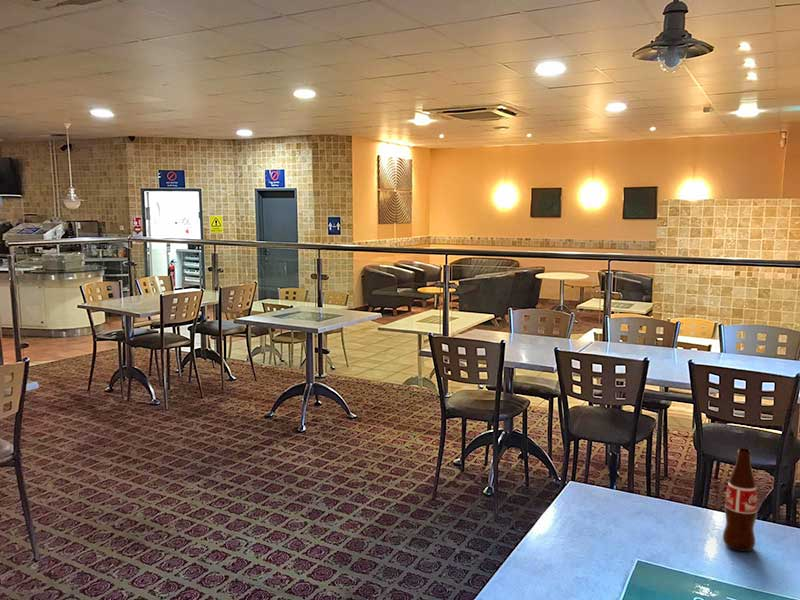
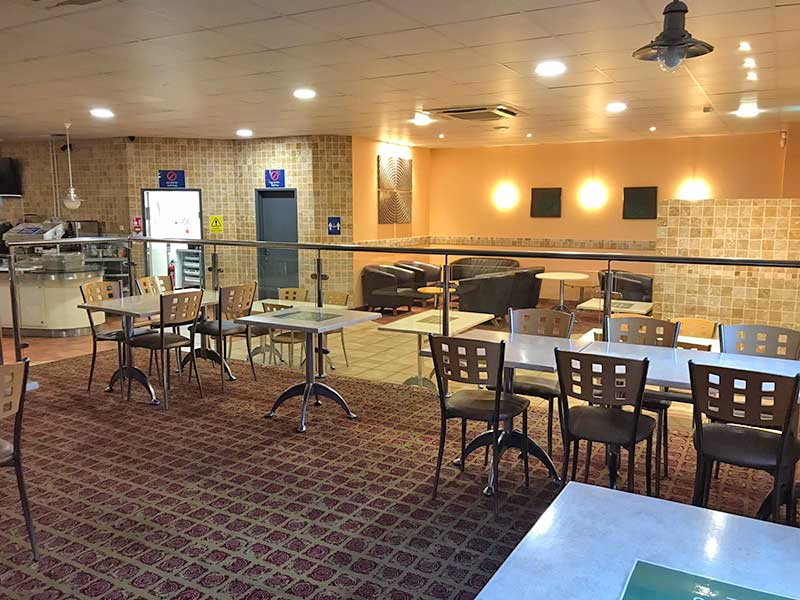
- bottle [722,447,758,552]
